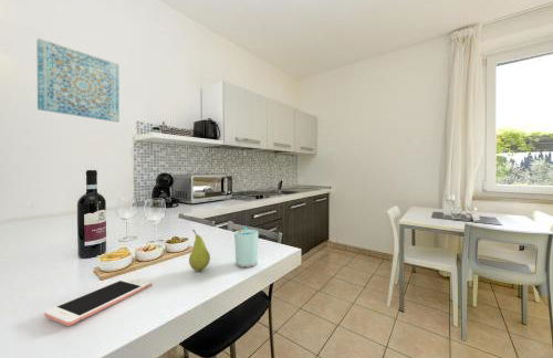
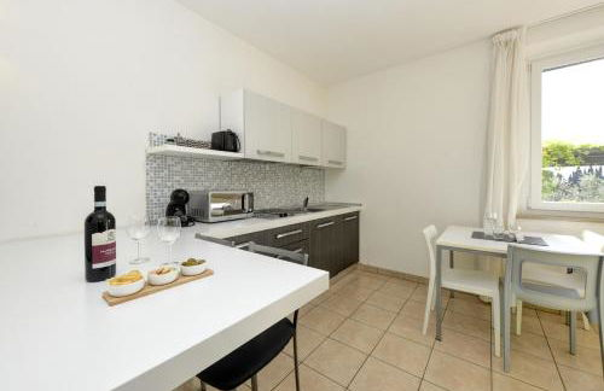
- fruit [188,229,211,272]
- cell phone [43,276,153,327]
- cup [233,227,260,268]
- wall art [35,38,121,123]
